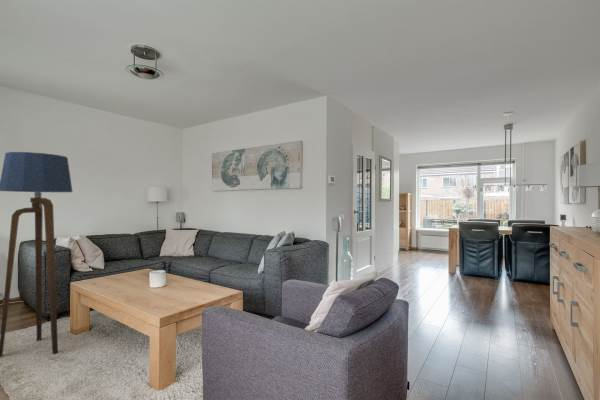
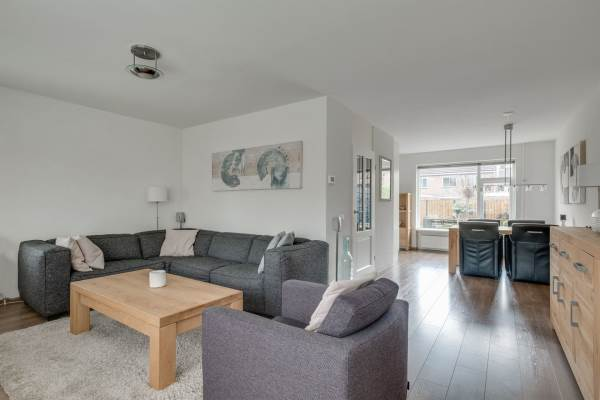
- floor lamp [0,151,73,358]
